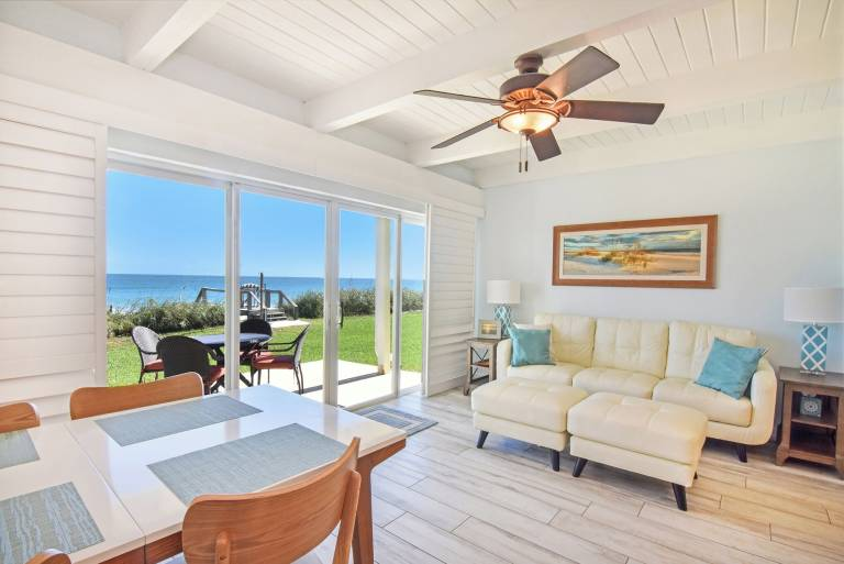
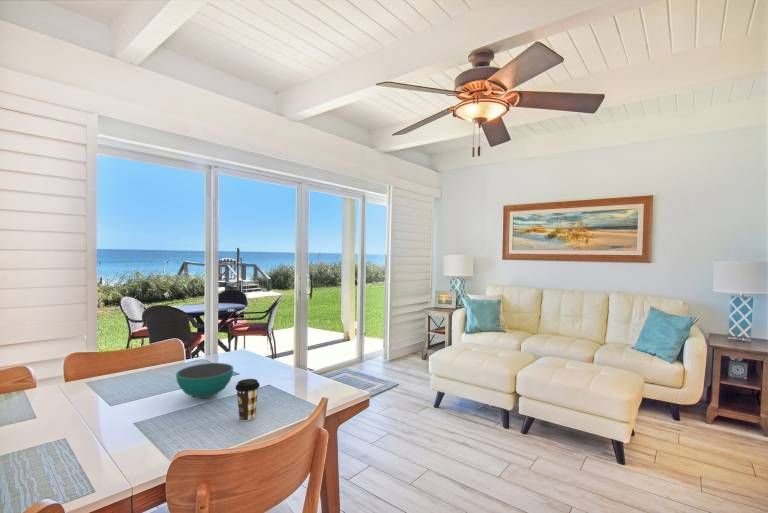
+ bowl [175,362,234,399]
+ coffee cup [234,378,261,422]
